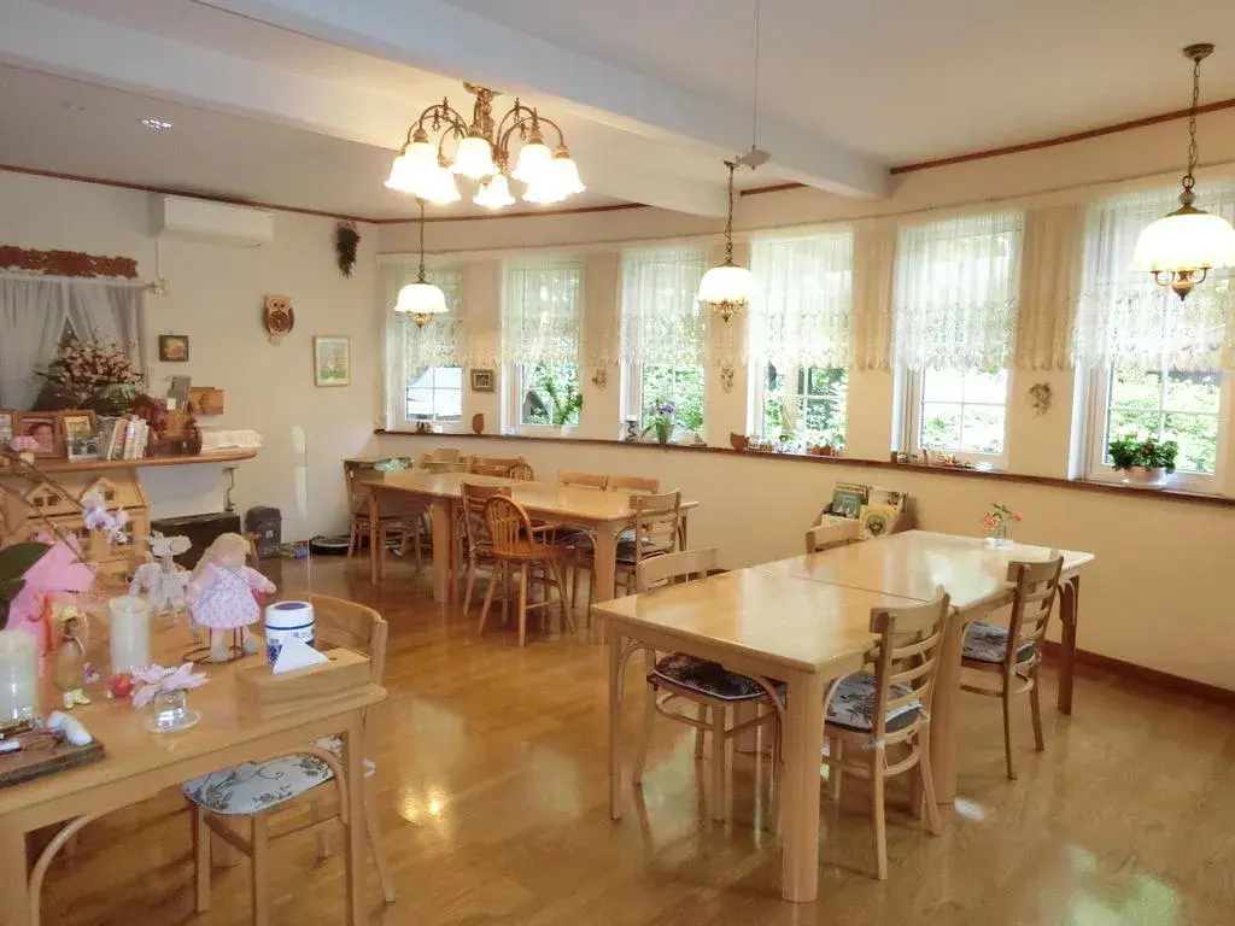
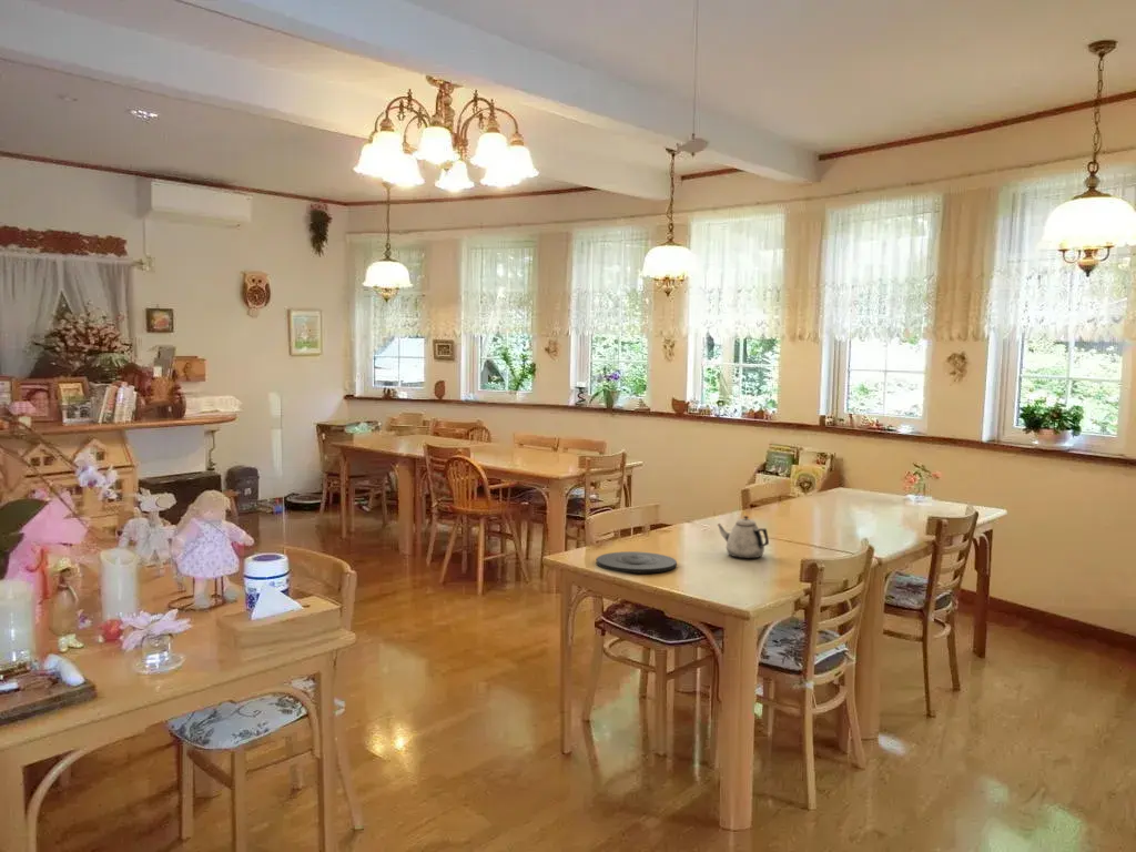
+ teapot [717,515,770,559]
+ plate [596,550,678,575]
